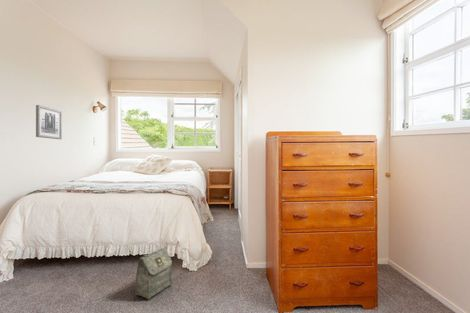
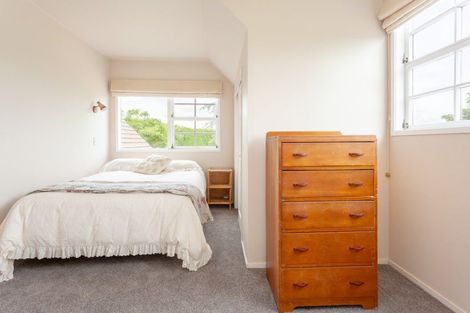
- wall art [35,104,63,140]
- bag [134,247,173,300]
